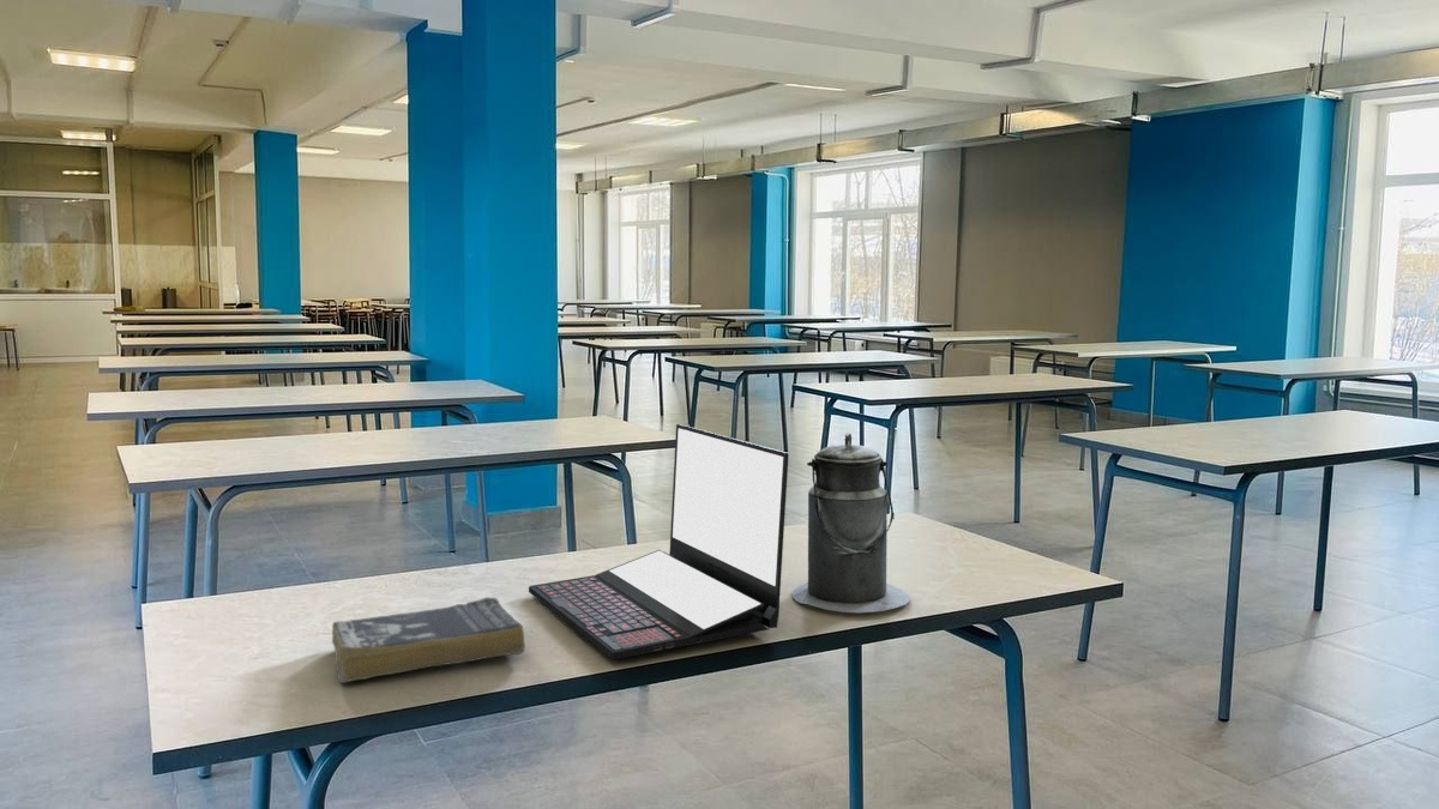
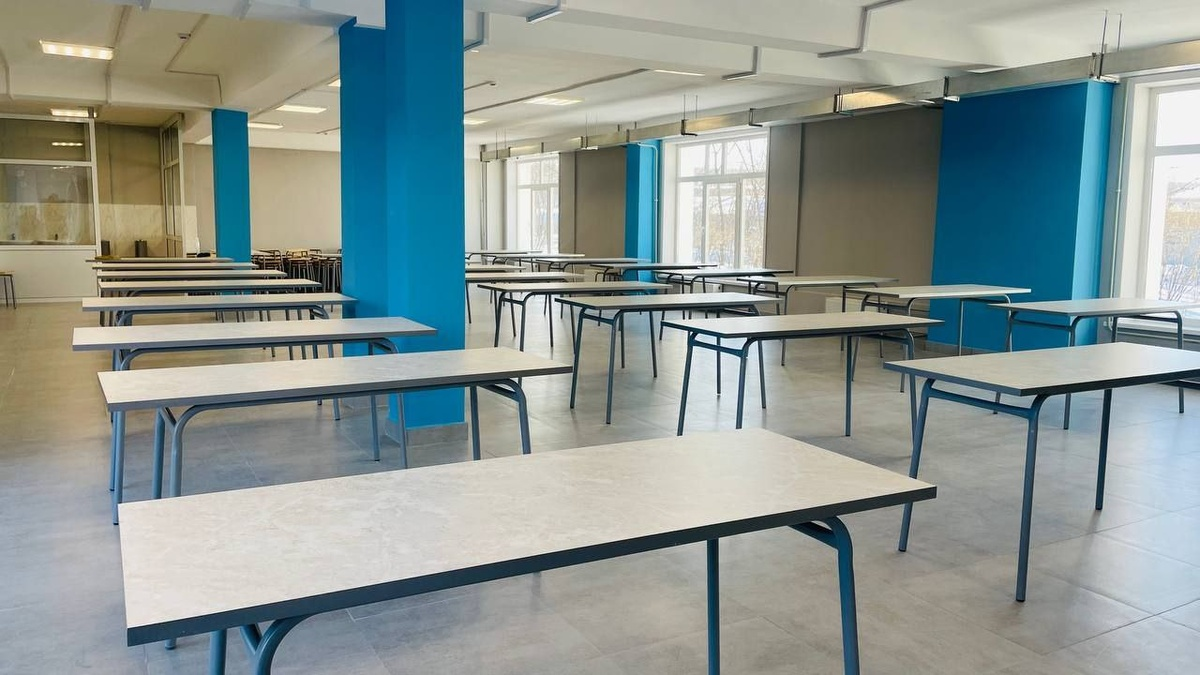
- canister [791,431,911,614]
- laptop [528,423,790,660]
- book [331,596,526,684]
